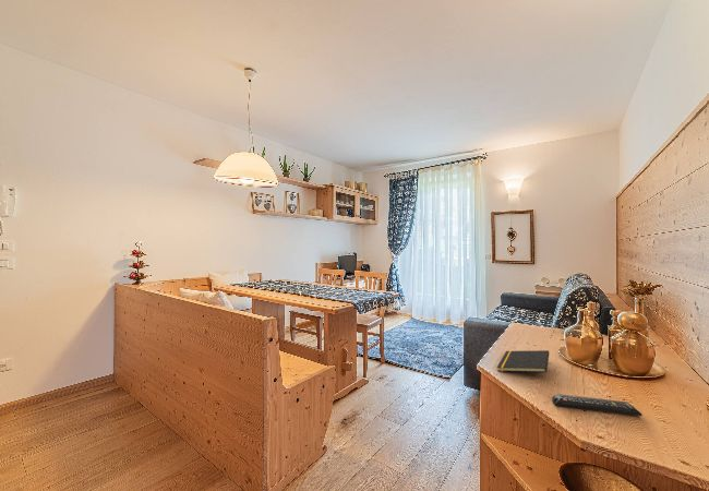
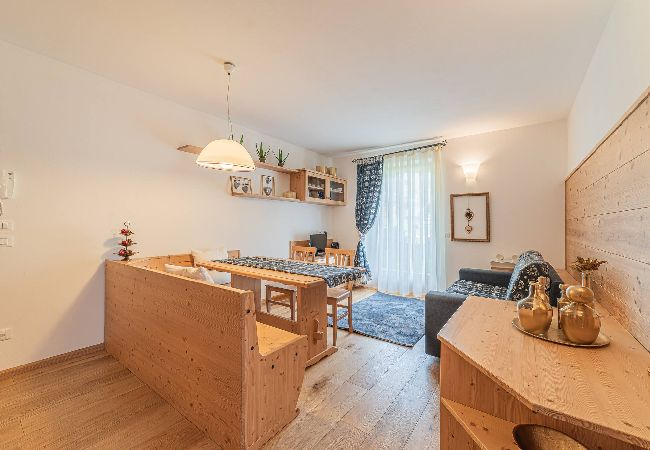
- remote control [551,393,644,417]
- notepad [496,349,550,373]
